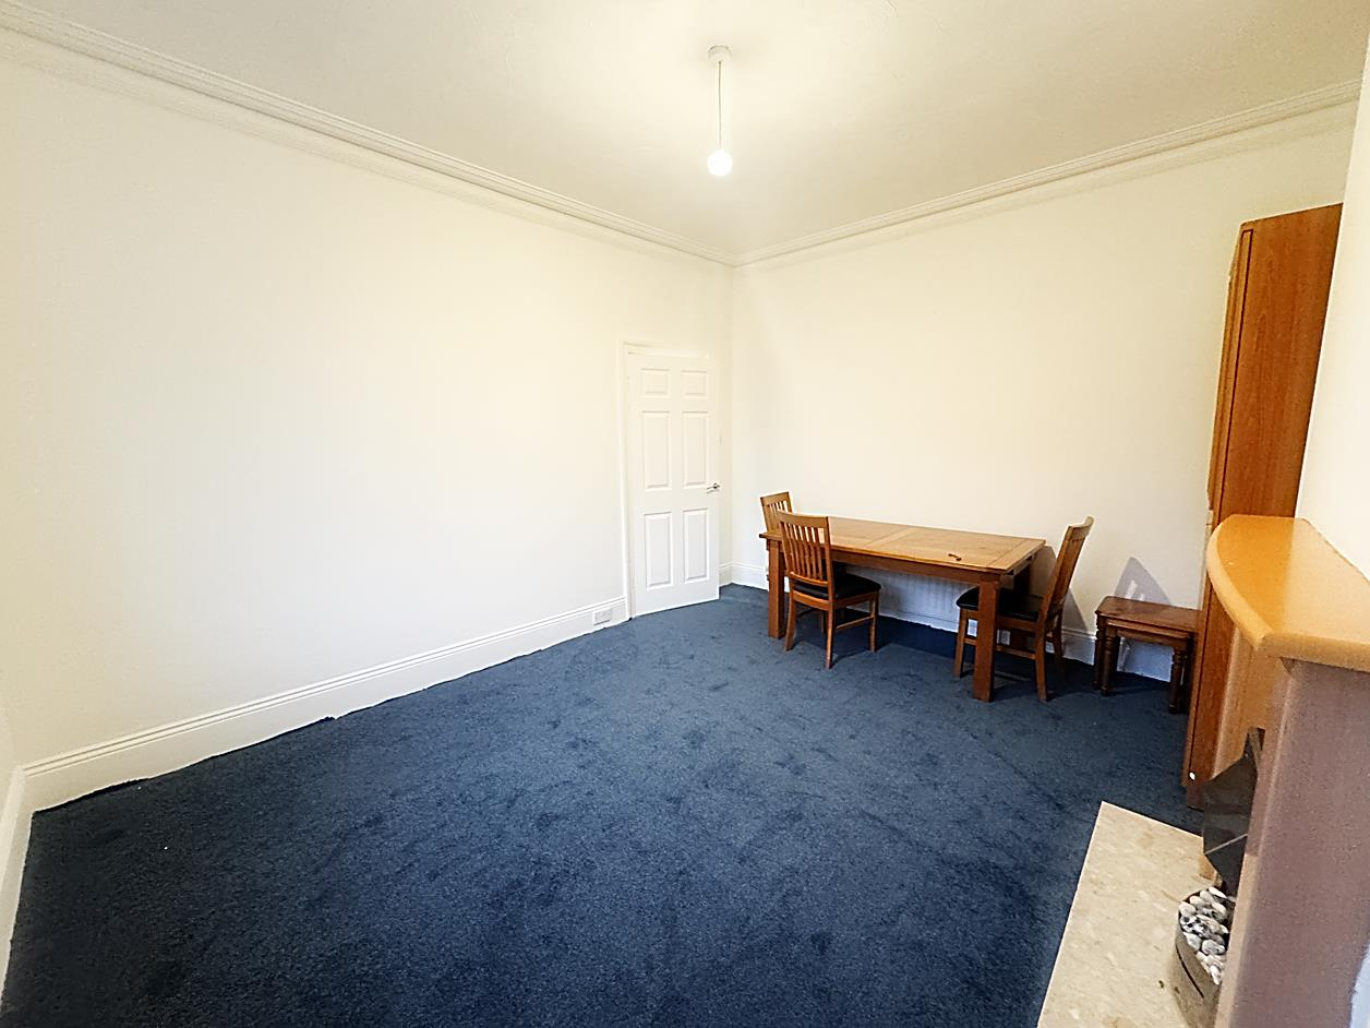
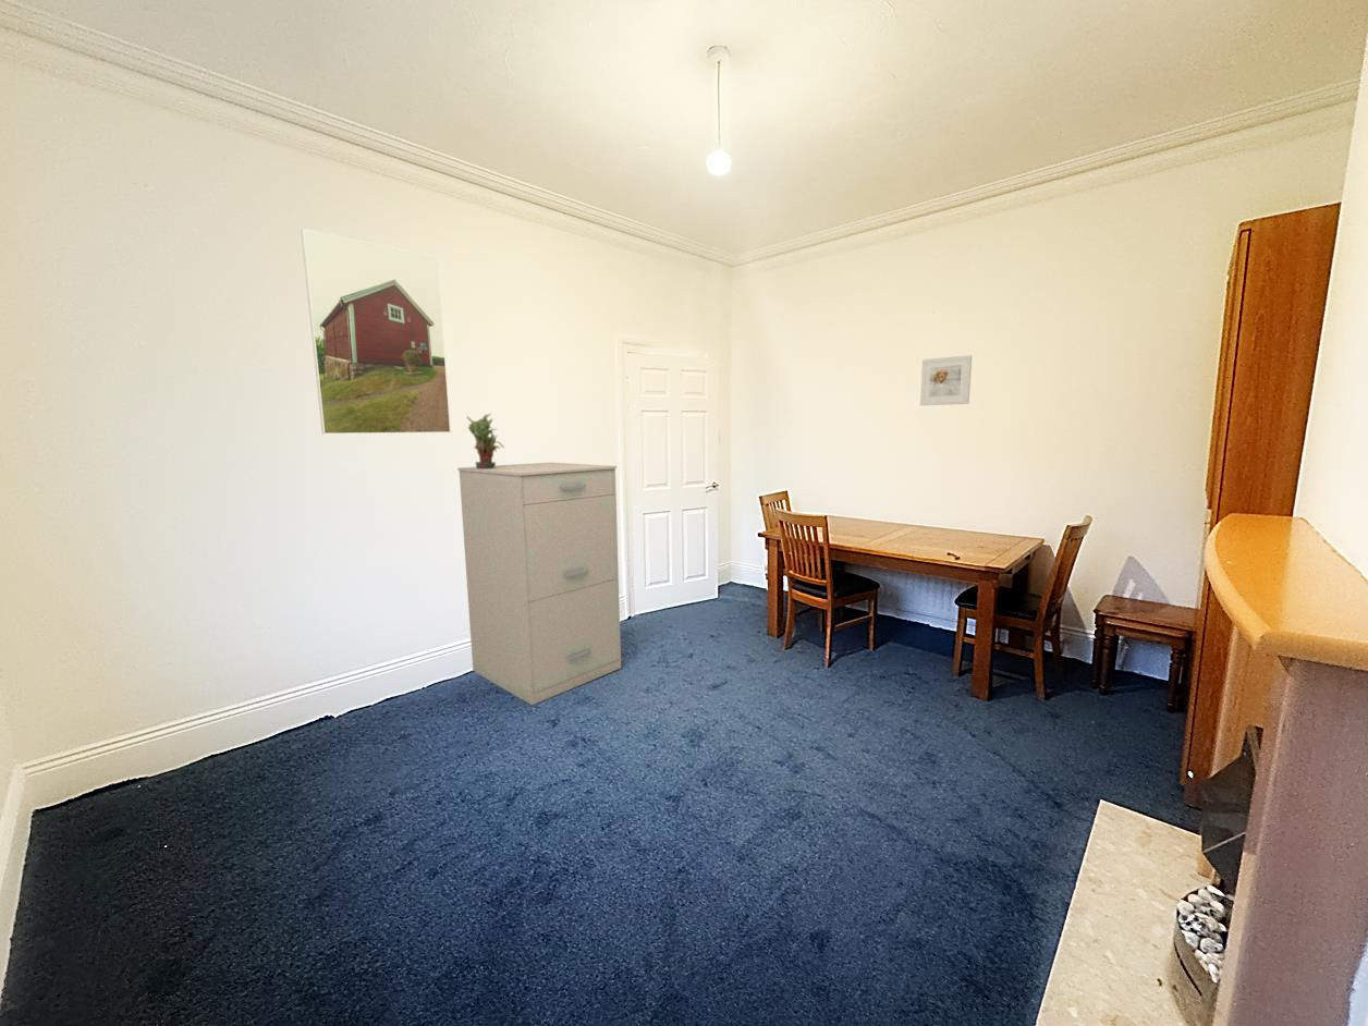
+ potted plant [466,412,505,469]
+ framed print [919,354,973,406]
+ filing cabinet [456,462,622,706]
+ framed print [300,228,452,435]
